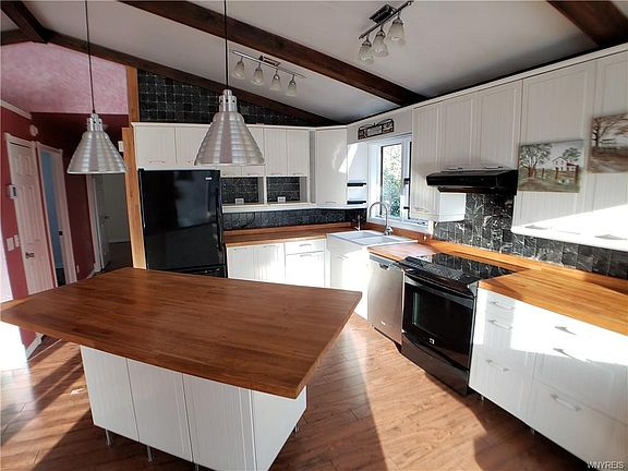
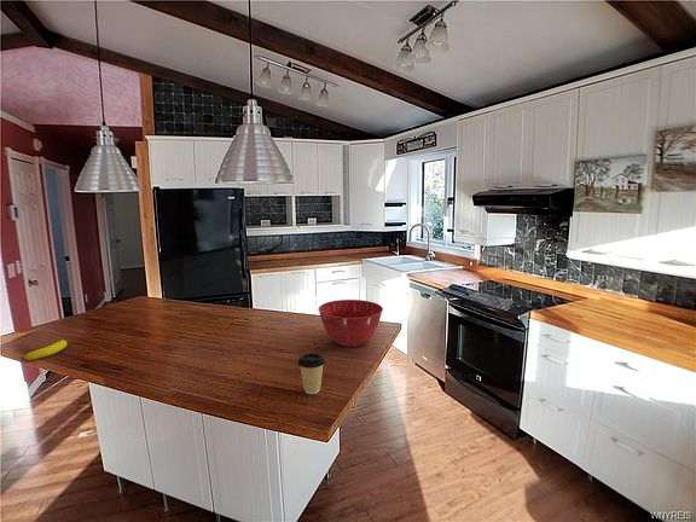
+ mixing bowl [318,298,384,348]
+ banana [21,338,70,361]
+ coffee cup [296,352,326,395]
